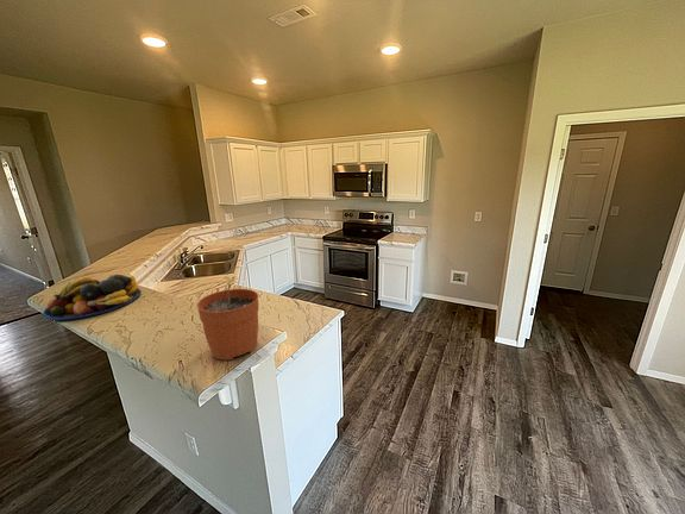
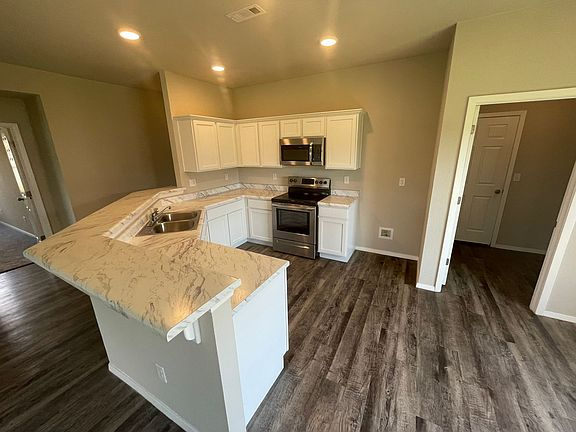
- fruit bowl [42,274,142,321]
- plant pot [195,275,260,362]
